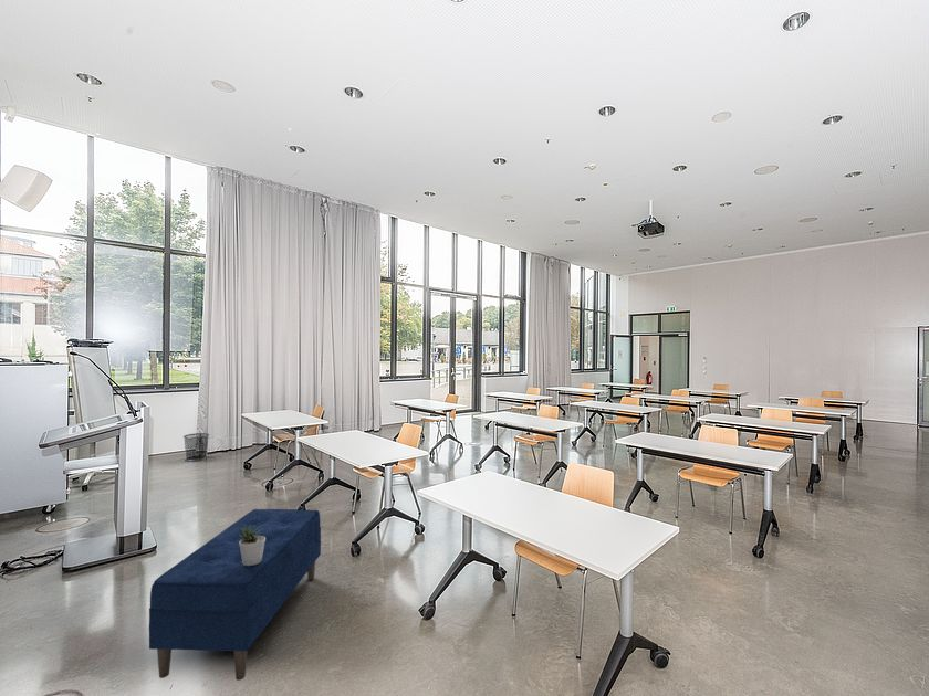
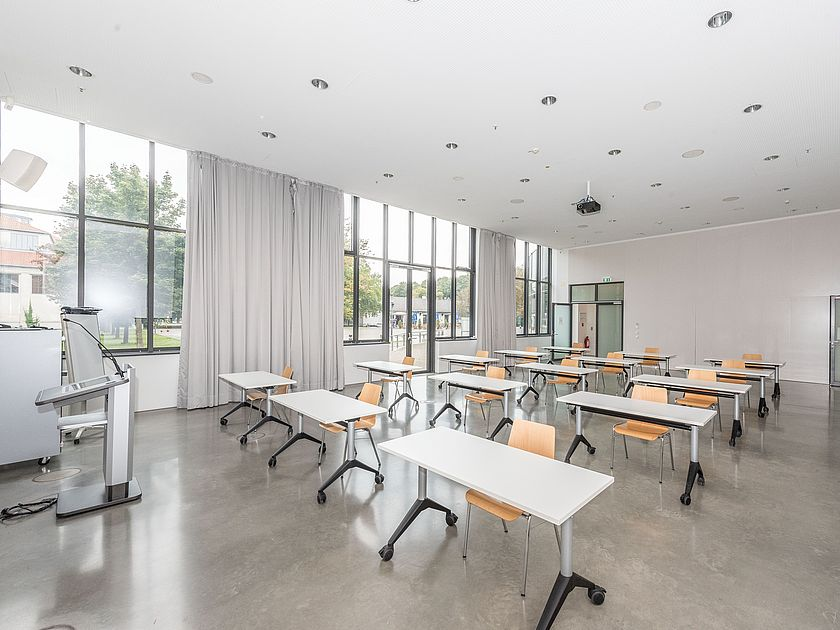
- bench [148,508,322,682]
- waste bin [182,432,210,462]
- potted plant [239,525,265,566]
